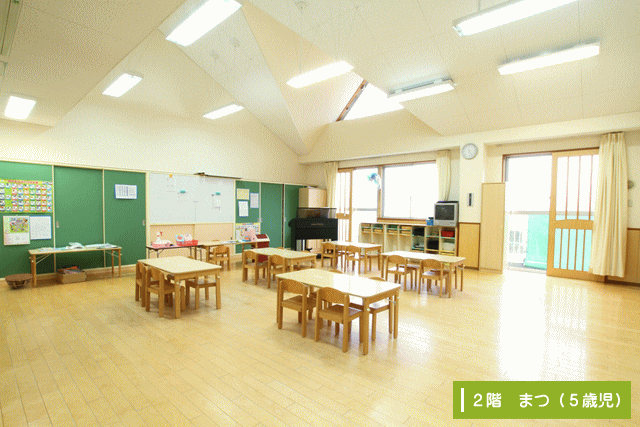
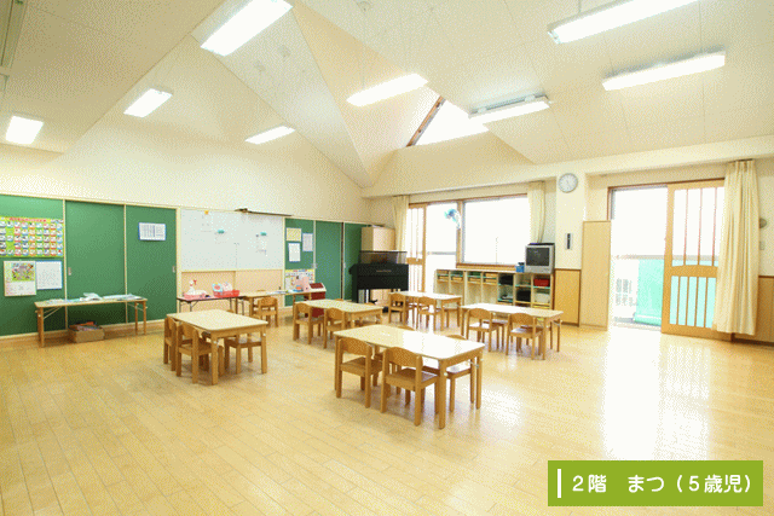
- basket [4,272,34,290]
